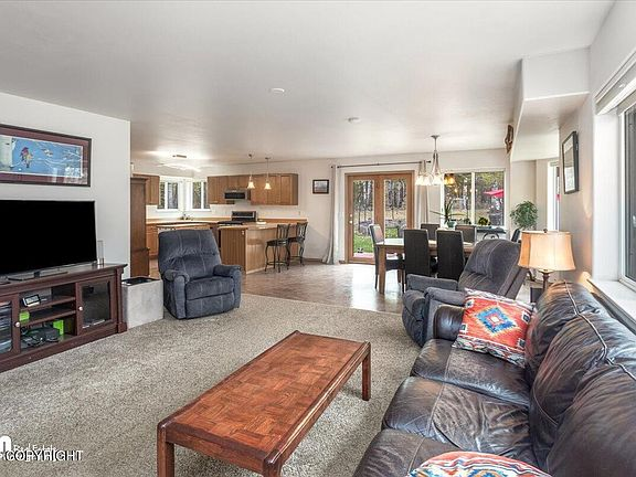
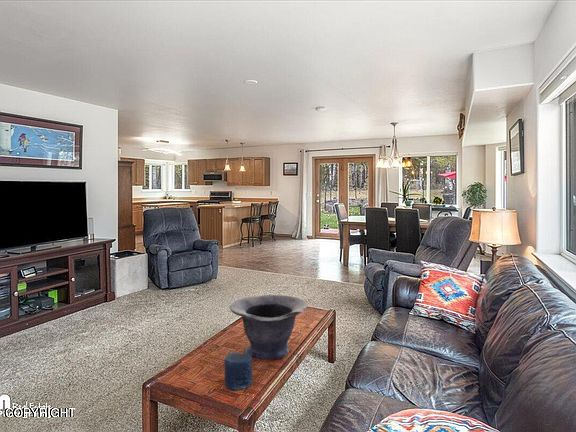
+ candle [224,351,253,390]
+ decorative bowl [229,294,309,360]
